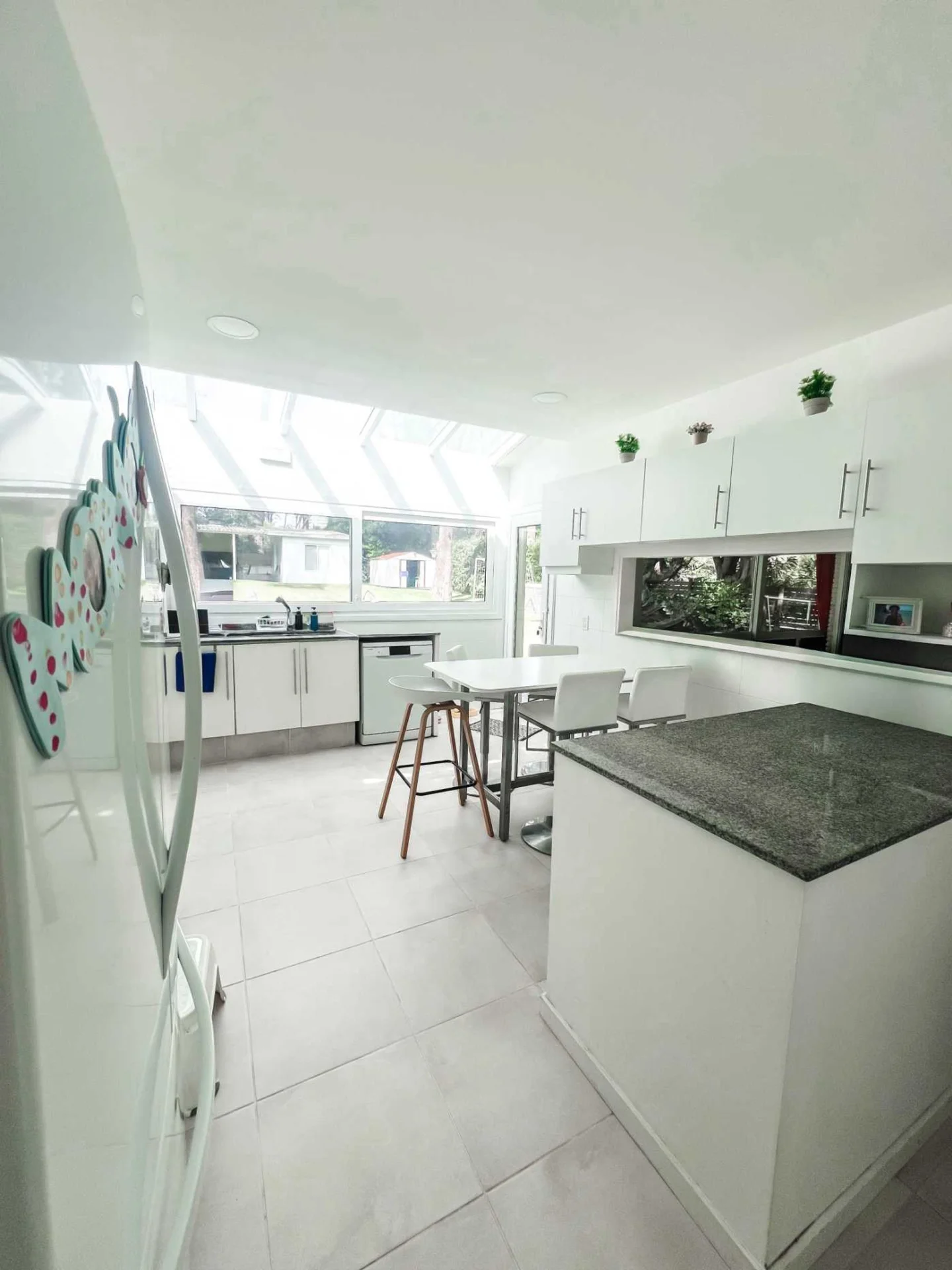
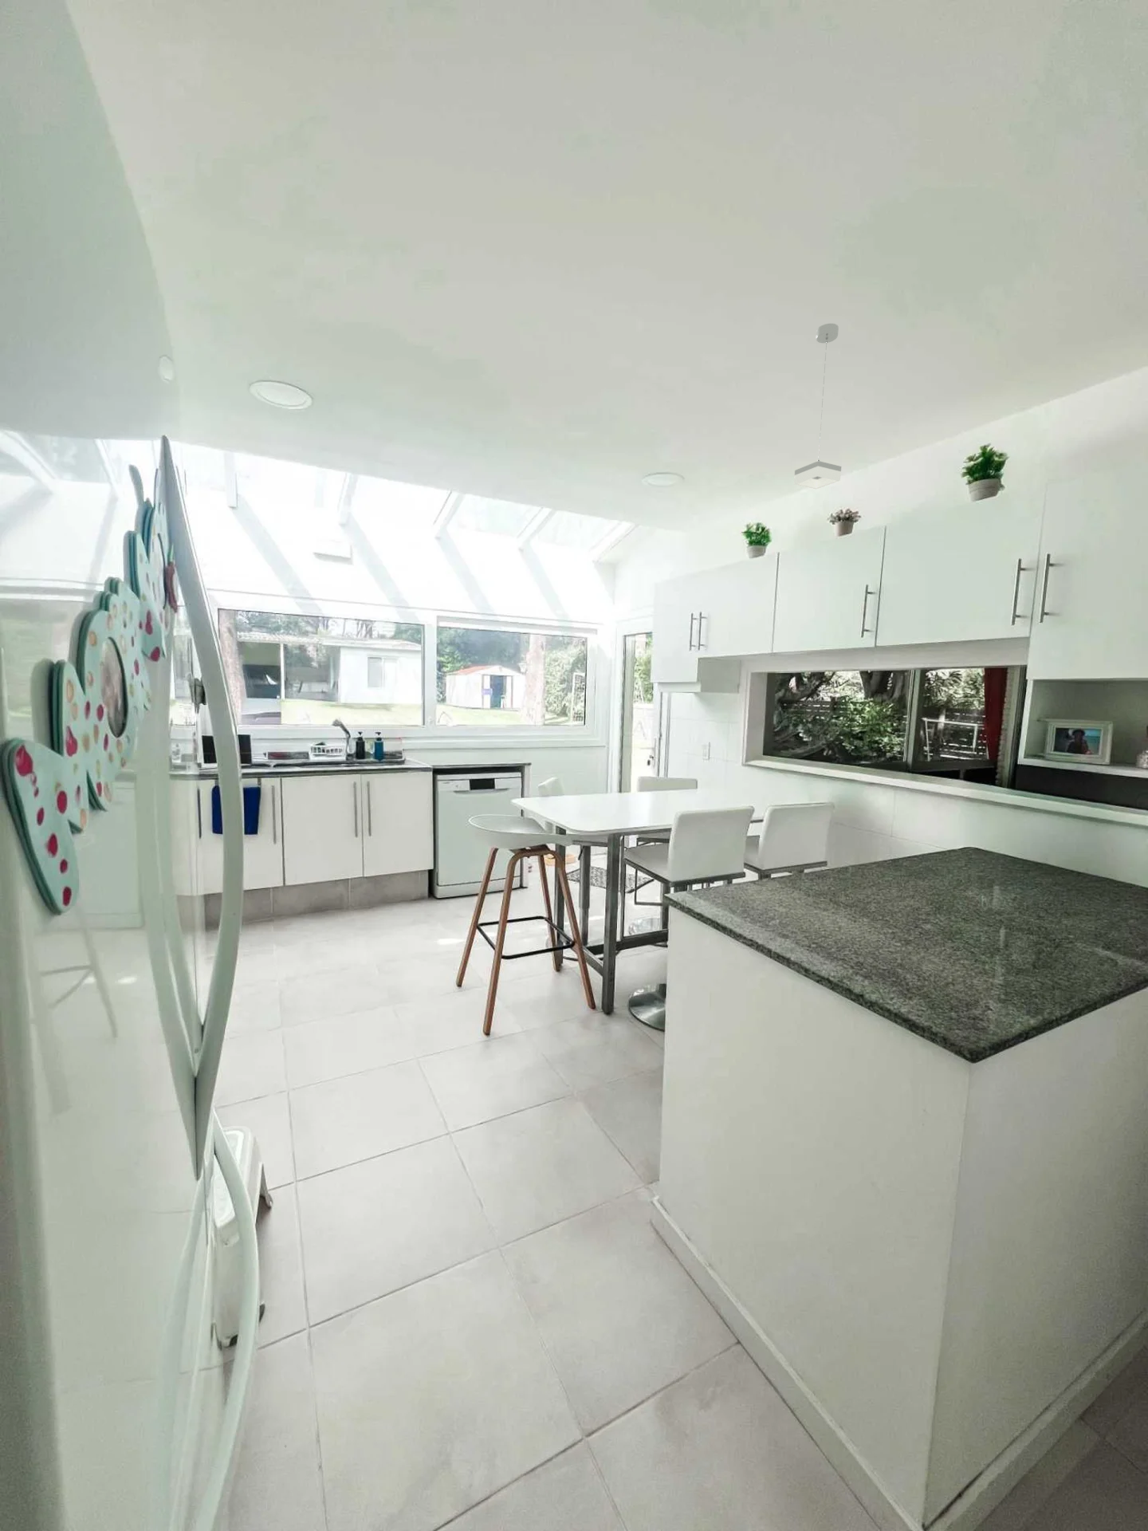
+ pendant lamp [793,323,842,489]
